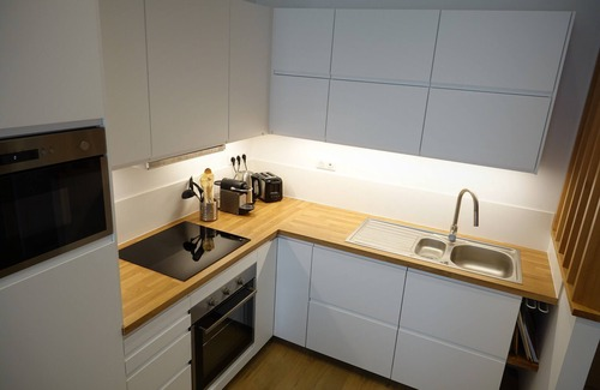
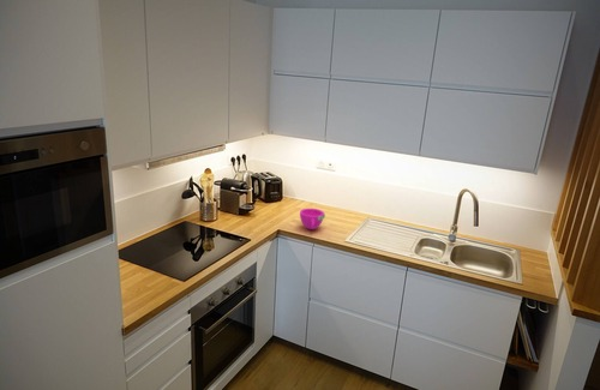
+ bowl [299,208,326,230]
